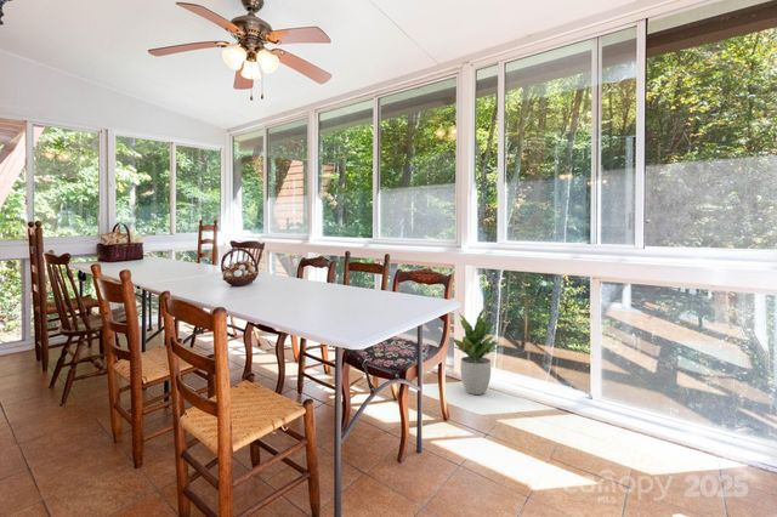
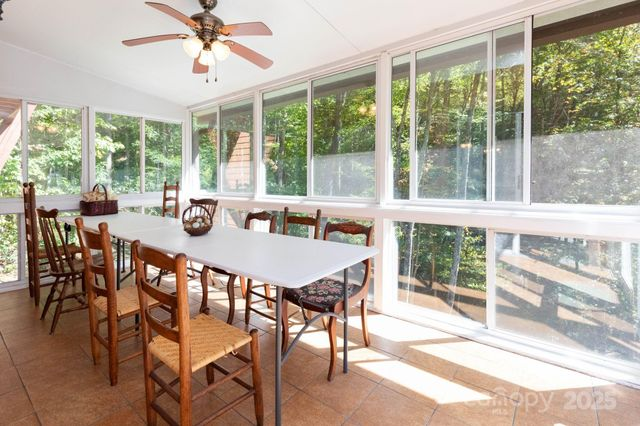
- potted plant [450,307,505,396]
